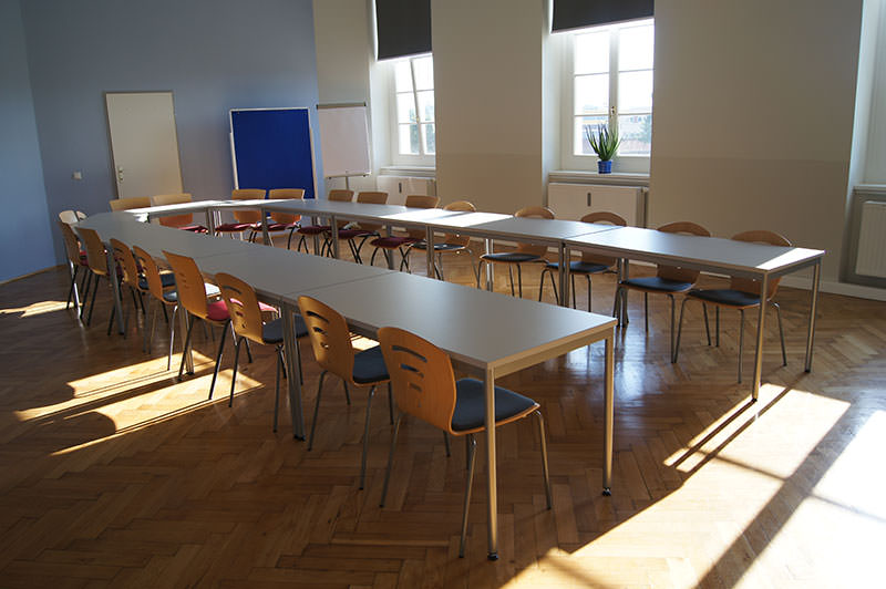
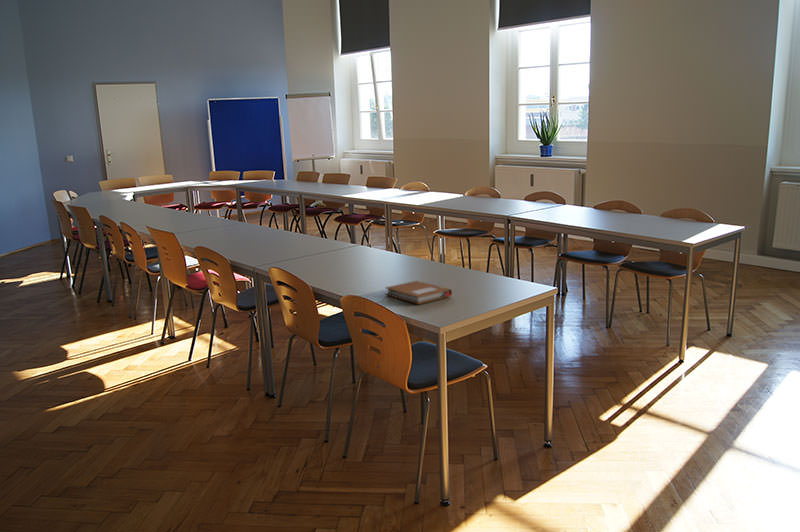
+ notebook [384,280,453,305]
